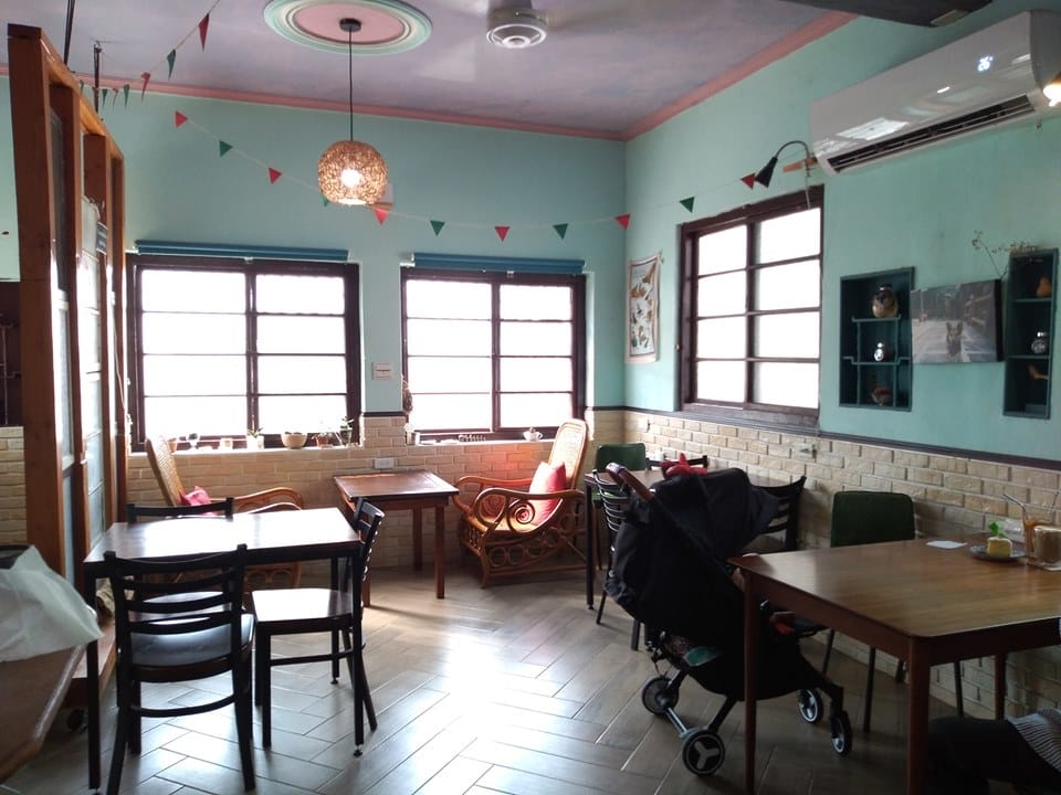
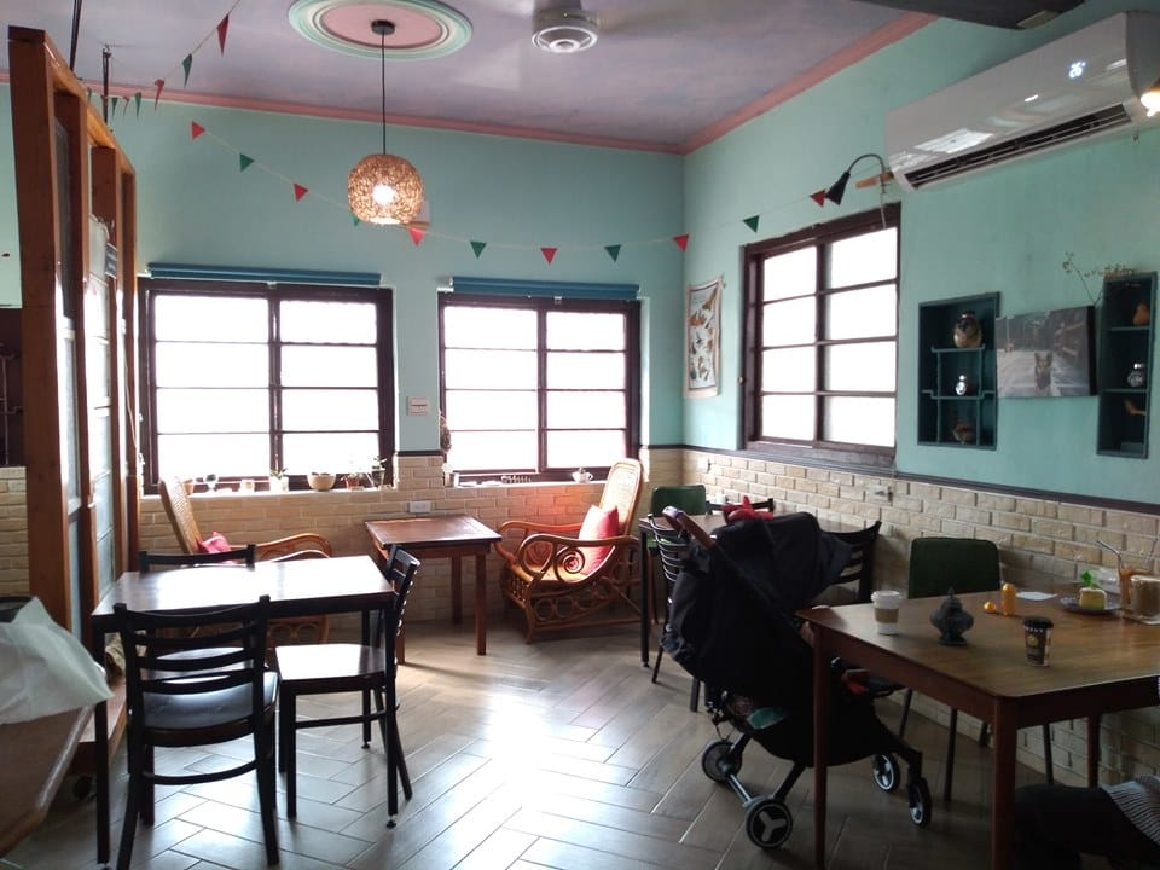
+ teapot [928,586,975,646]
+ coffee cup [870,590,904,636]
+ pepper shaker [982,582,1017,616]
+ coffee cup [1021,615,1056,667]
